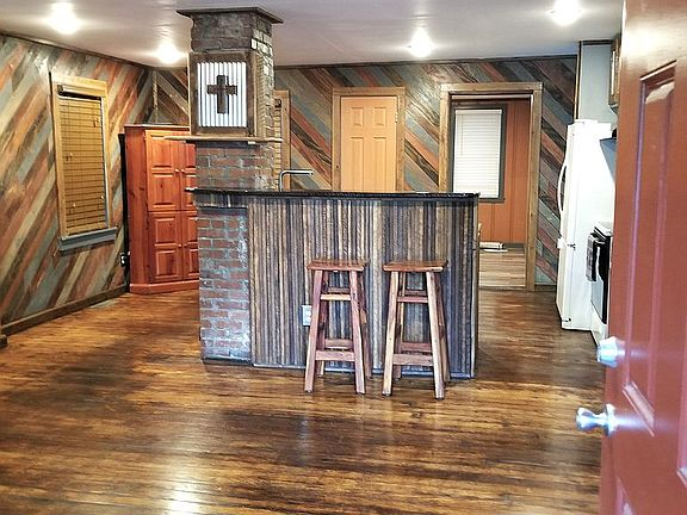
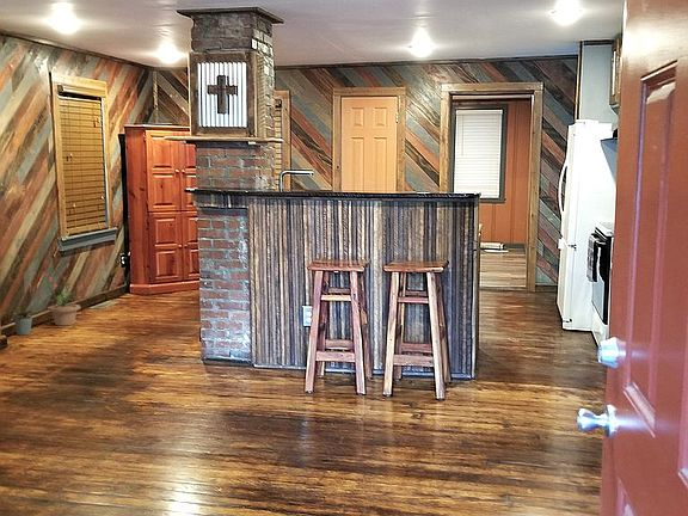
+ potted plant [42,275,84,327]
+ potted plant [11,305,36,337]
